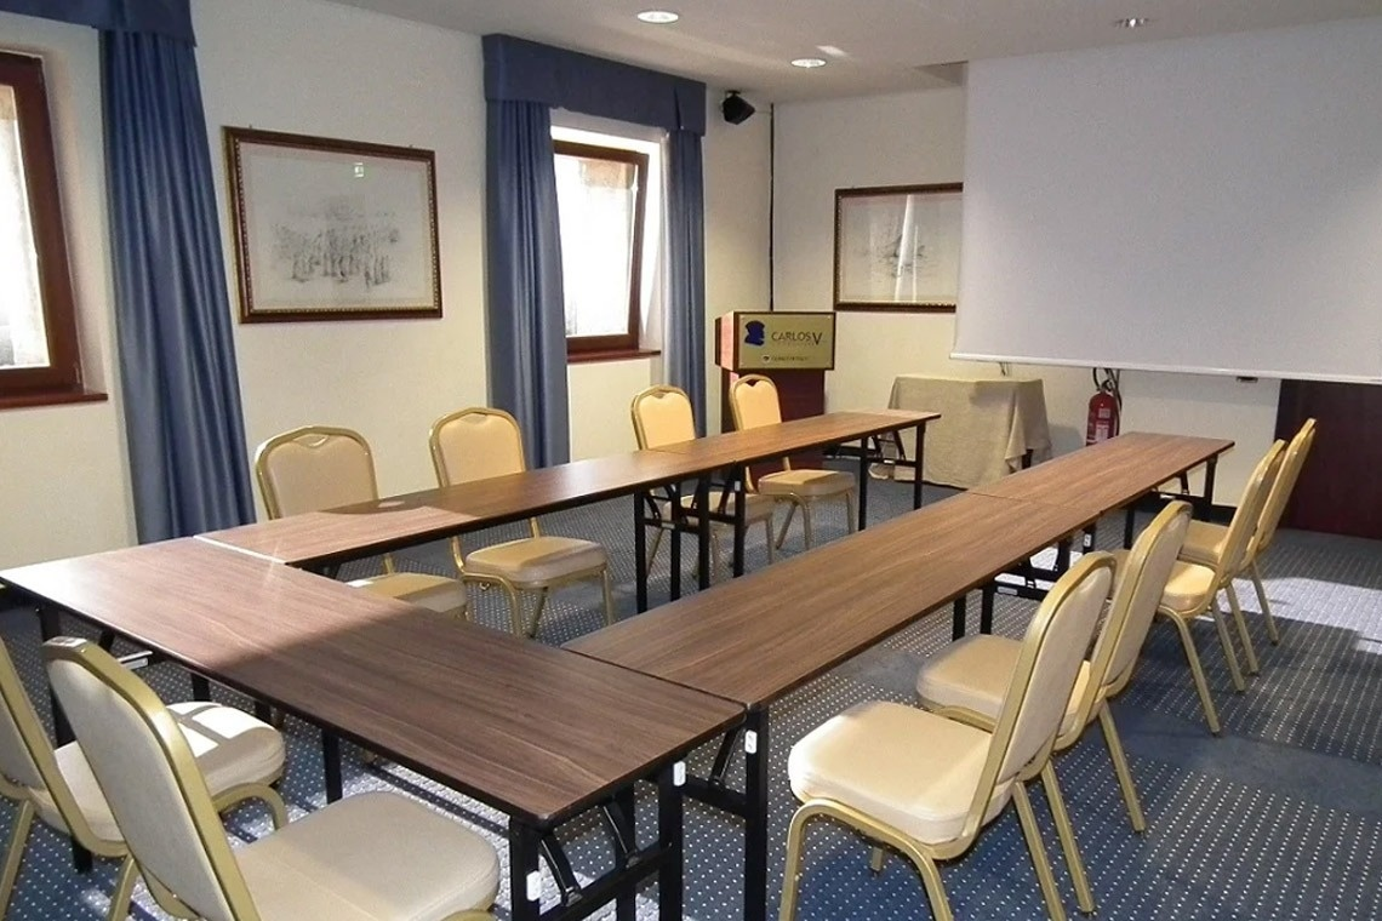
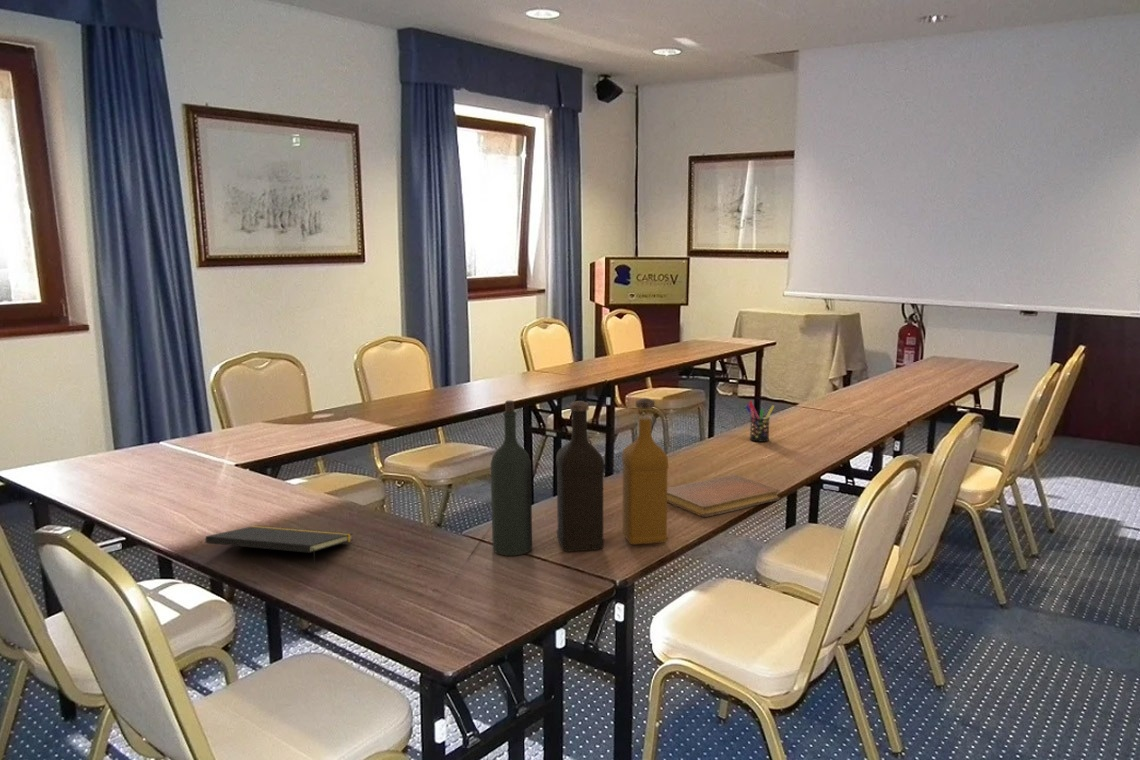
+ notepad [205,524,354,569]
+ pen holder [745,400,775,443]
+ notebook [667,474,781,518]
+ bottle [490,397,669,557]
